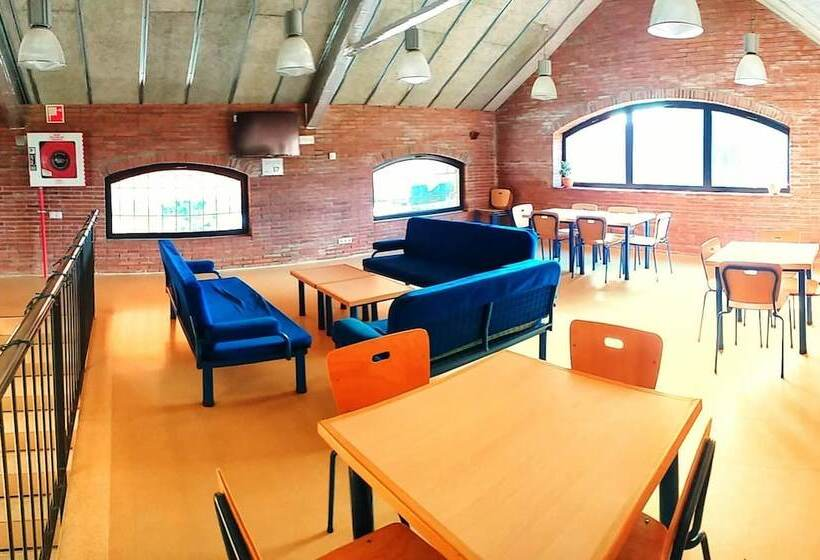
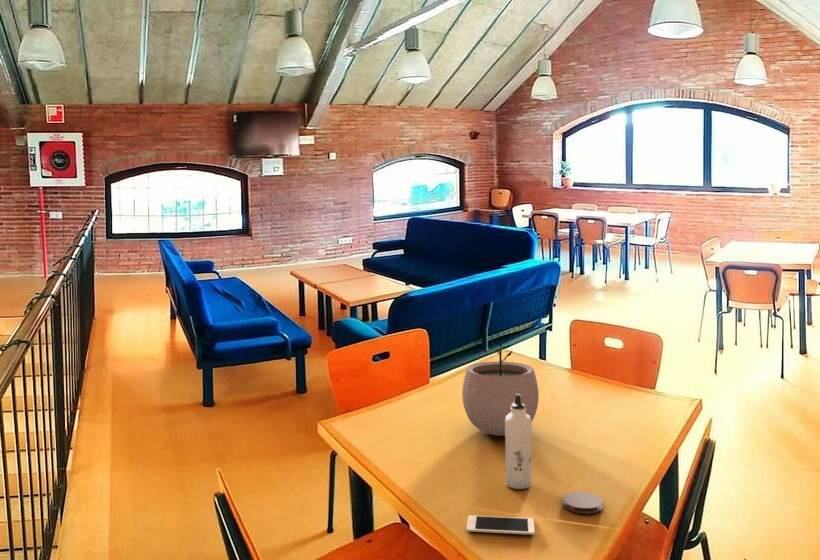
+ plant pot [461,340,540,437]
+ cell phone [465,514,536,536]
+ water bottle [504,394,532,490]
+ coaster [562,491,604,514]
